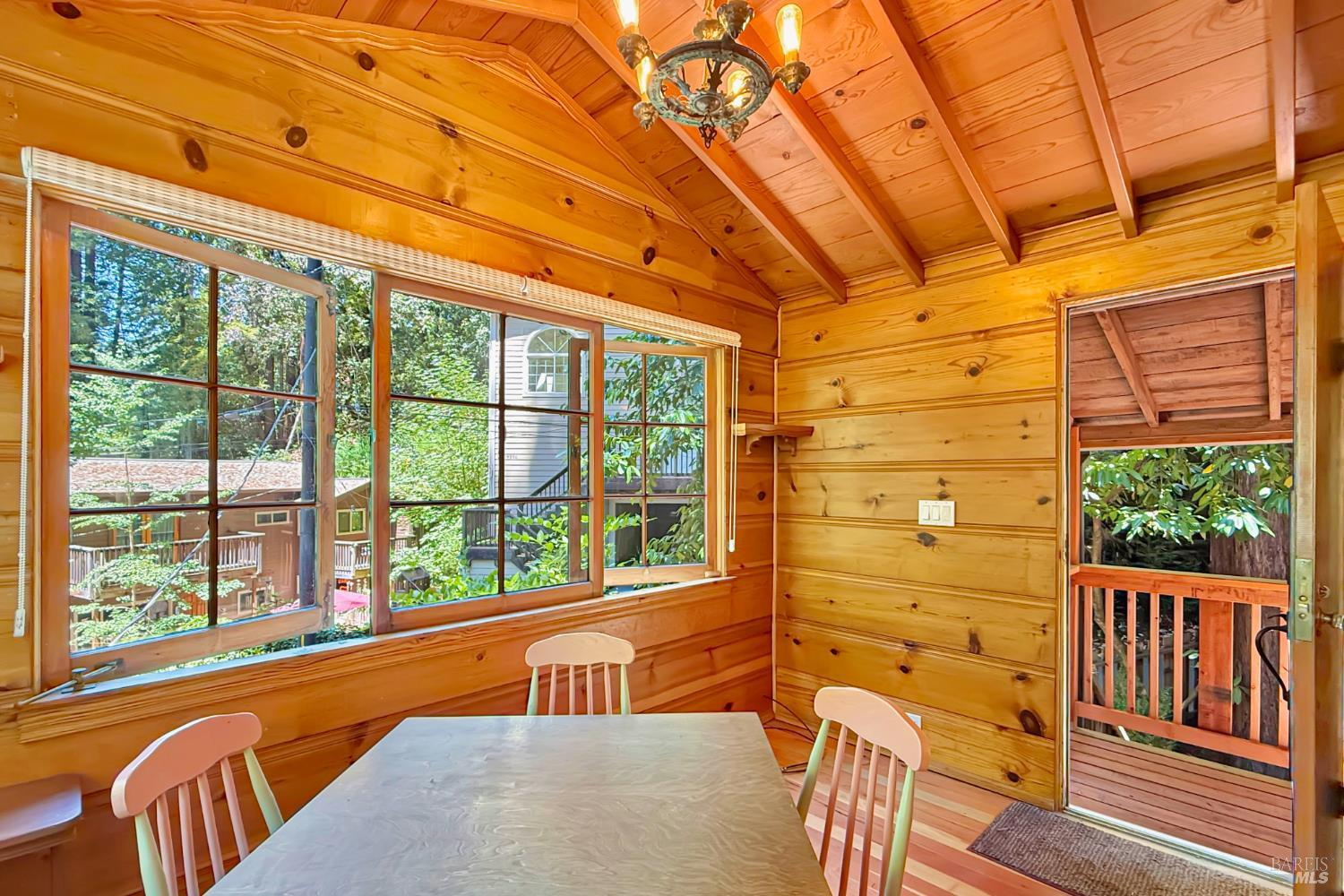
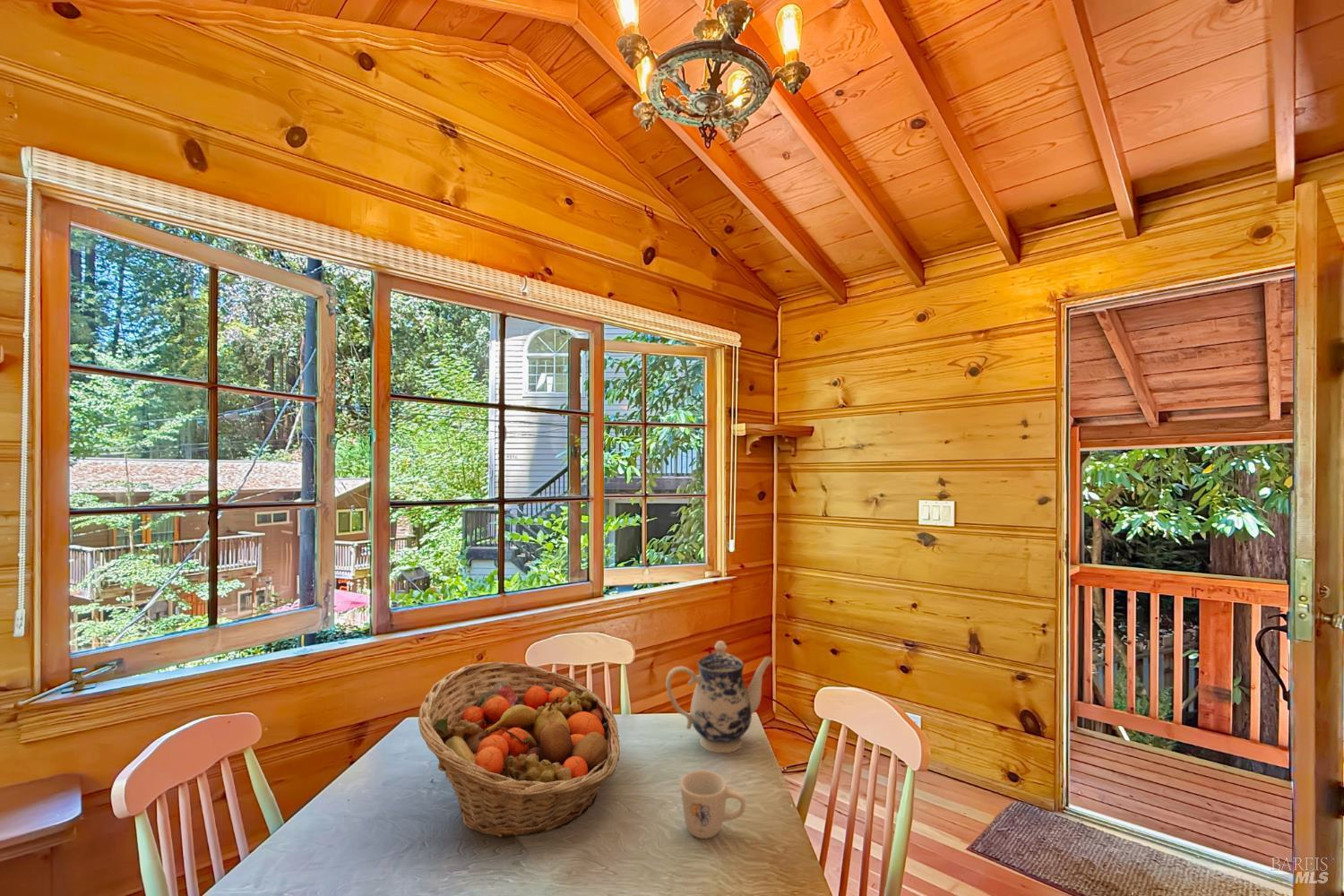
+ mug [679,770,746,840]
+ fruit basket [418,661,621,839]
+ teapot [665,640,774,754]
